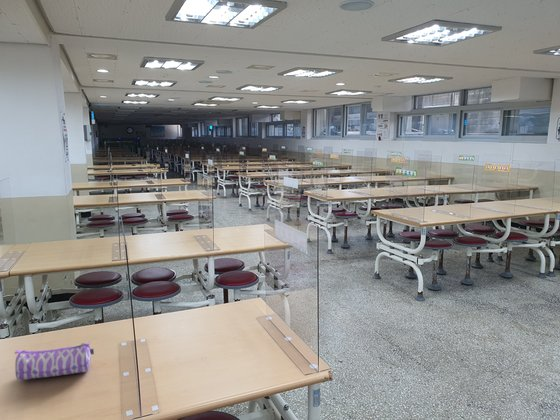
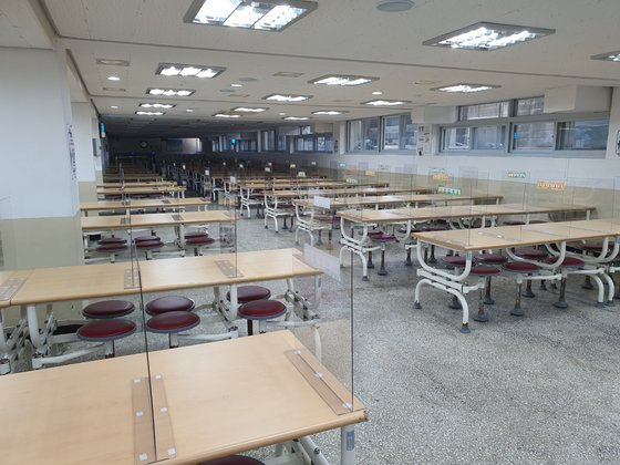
- pencil case [14,340,95,381]
